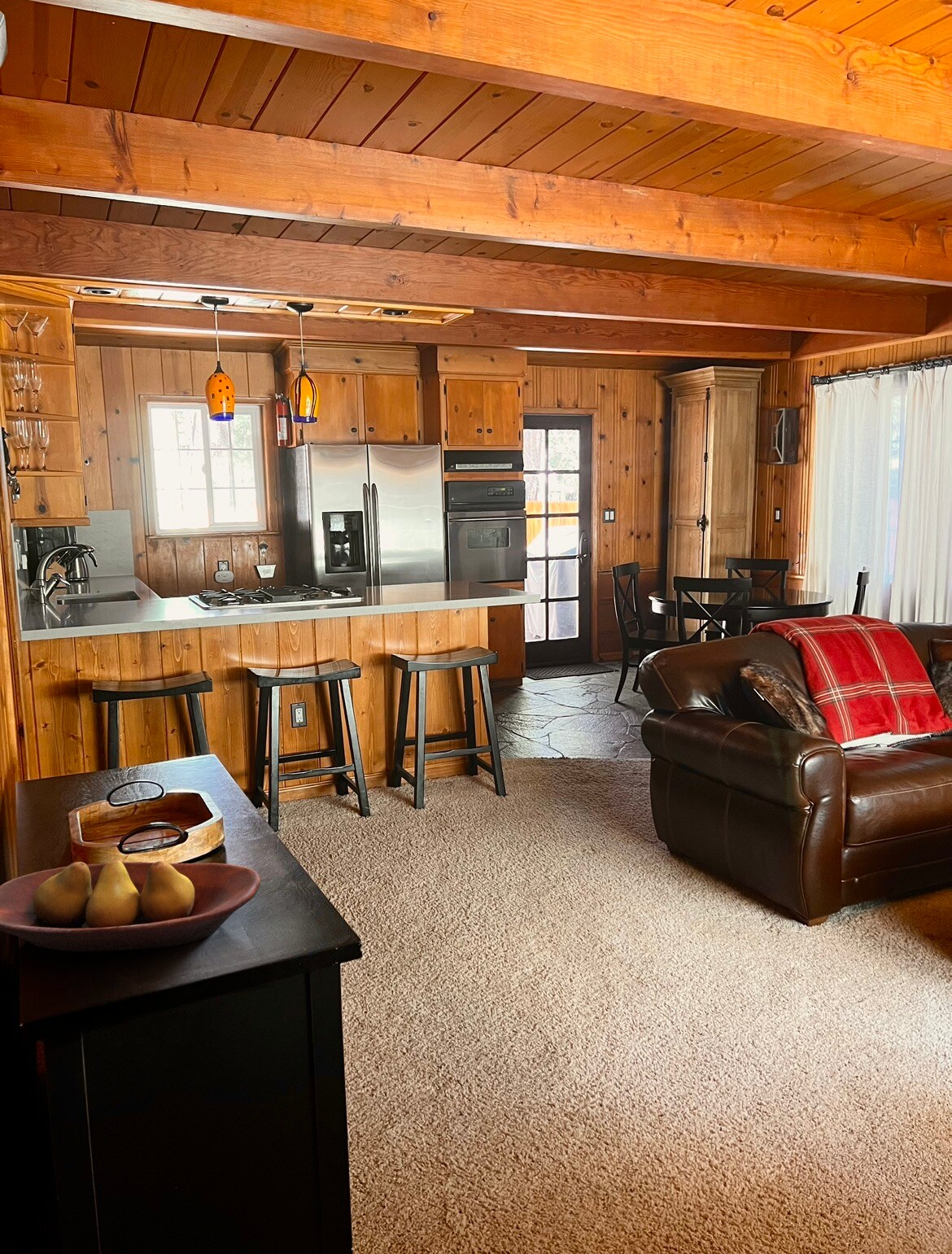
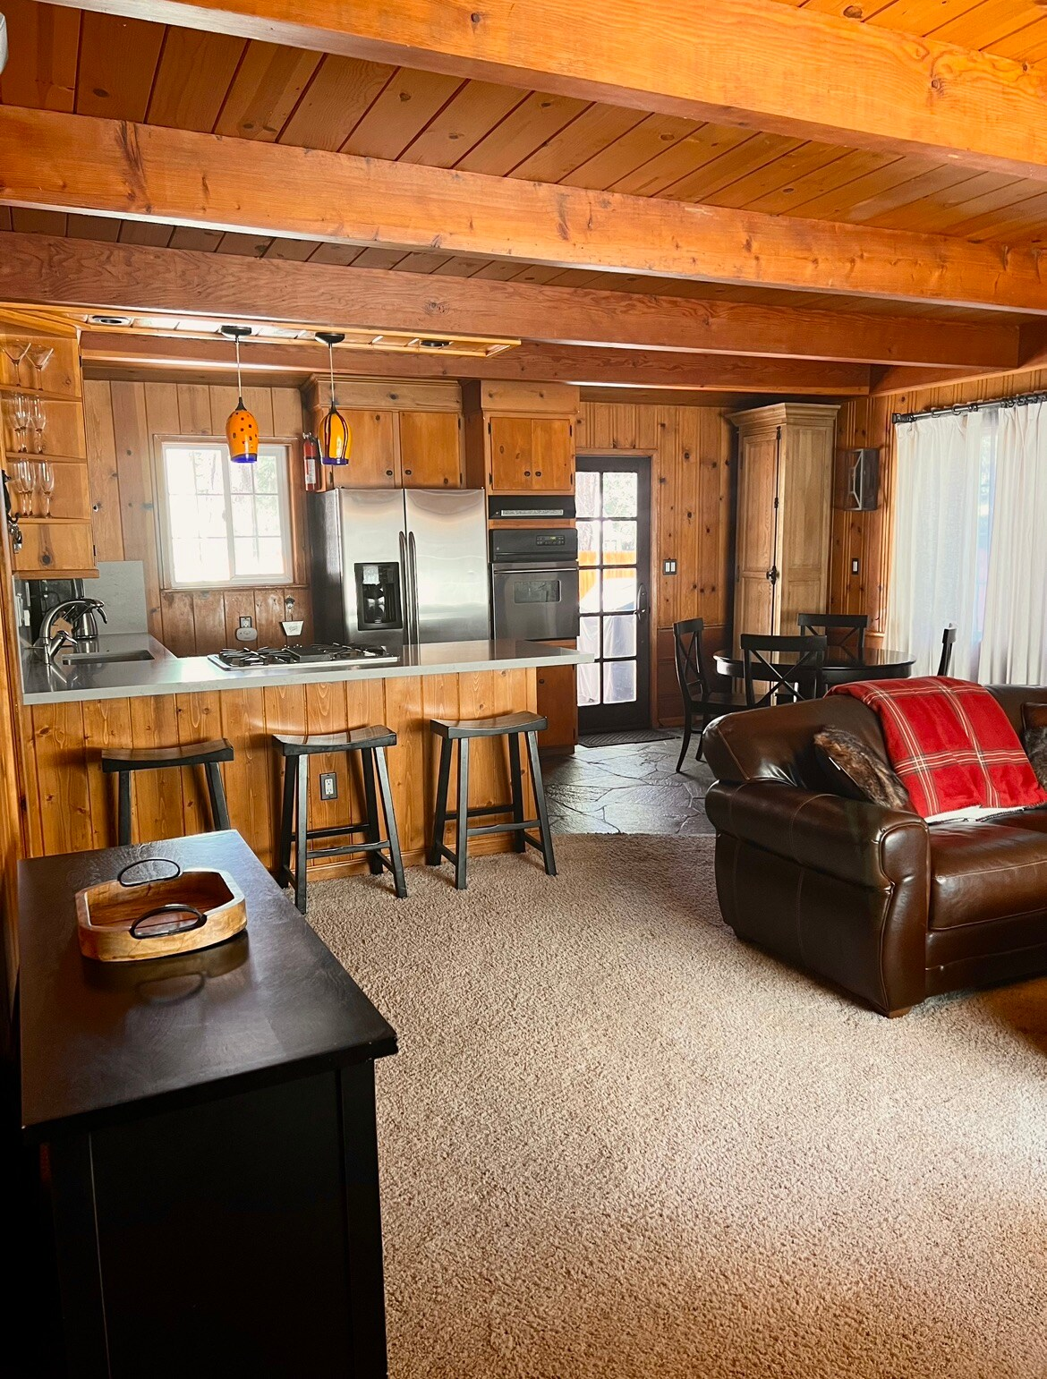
- fruit bowl [0,859,261,953]
